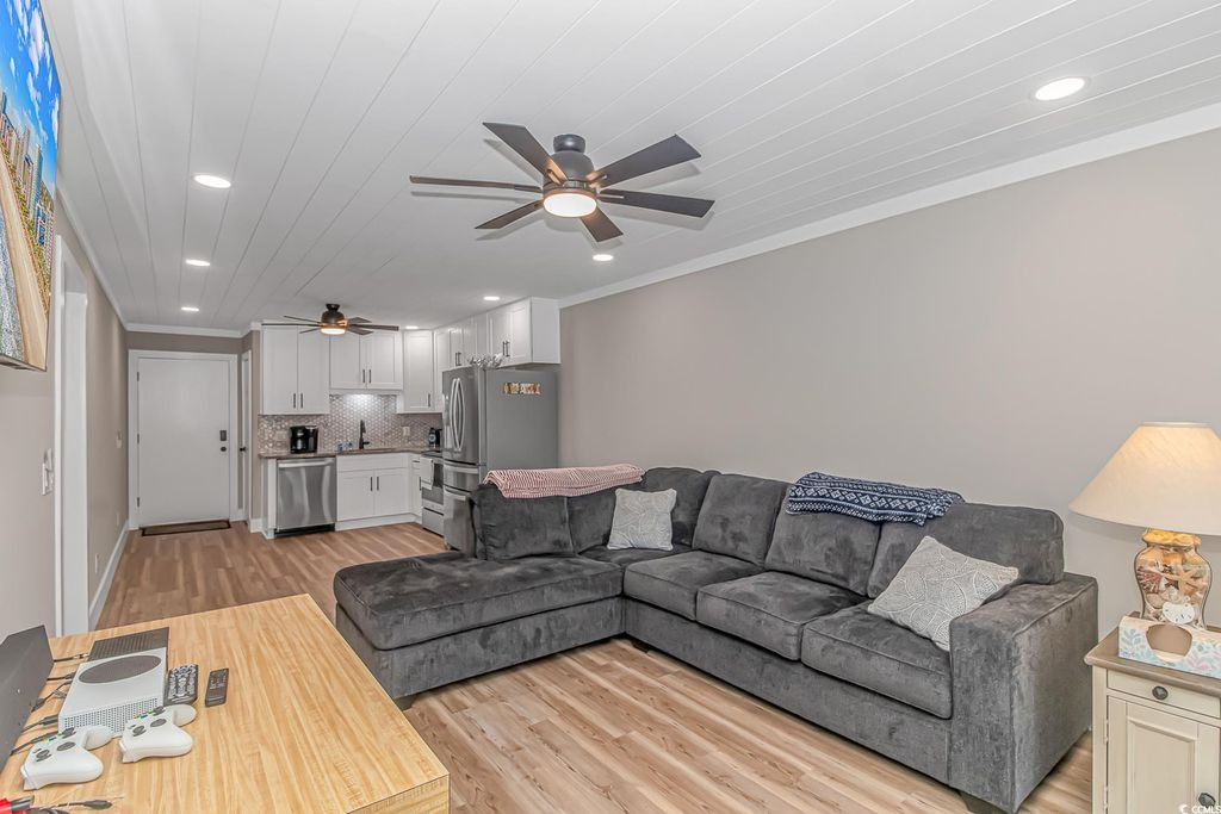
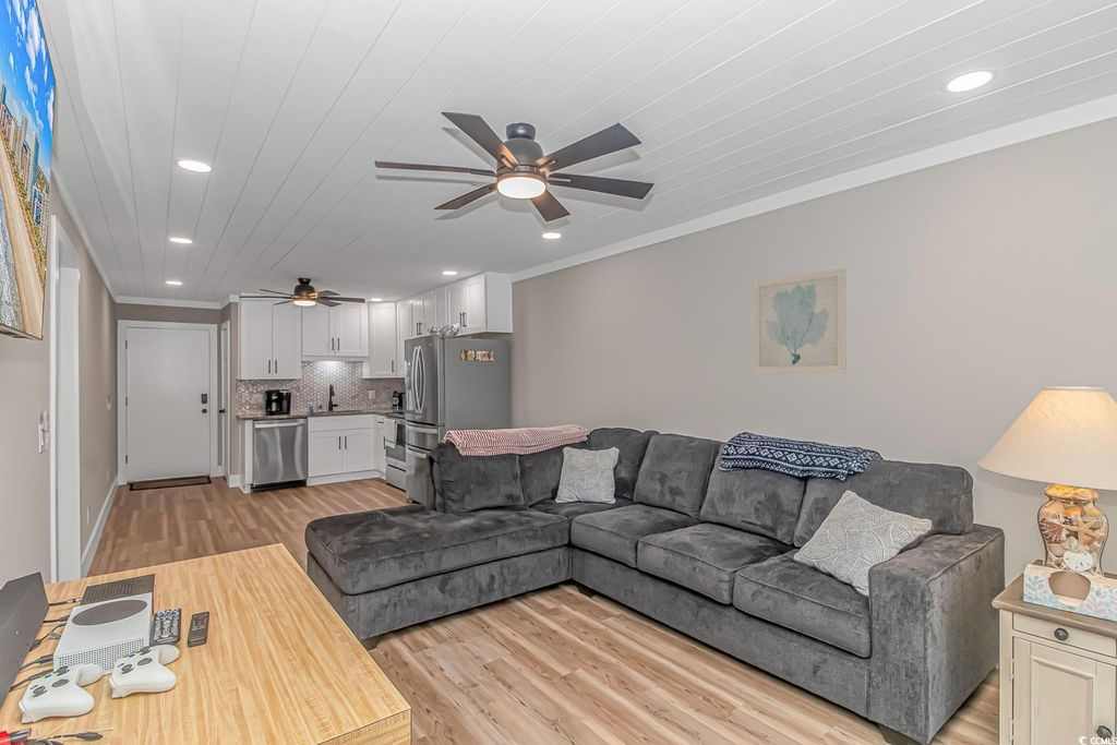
+ wall art [753,267,846,374]
